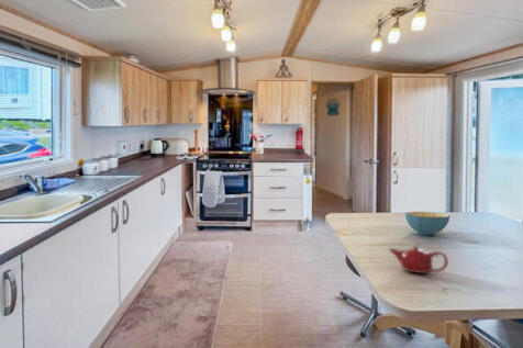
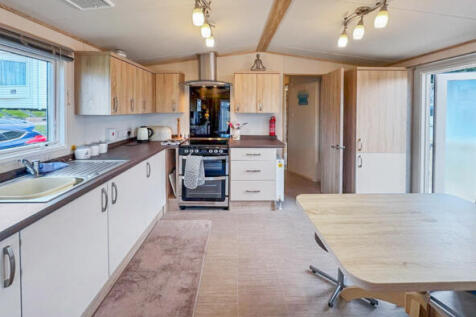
- teapot [388,245,449,274]
- cereal bowl [404,211,450,236]
